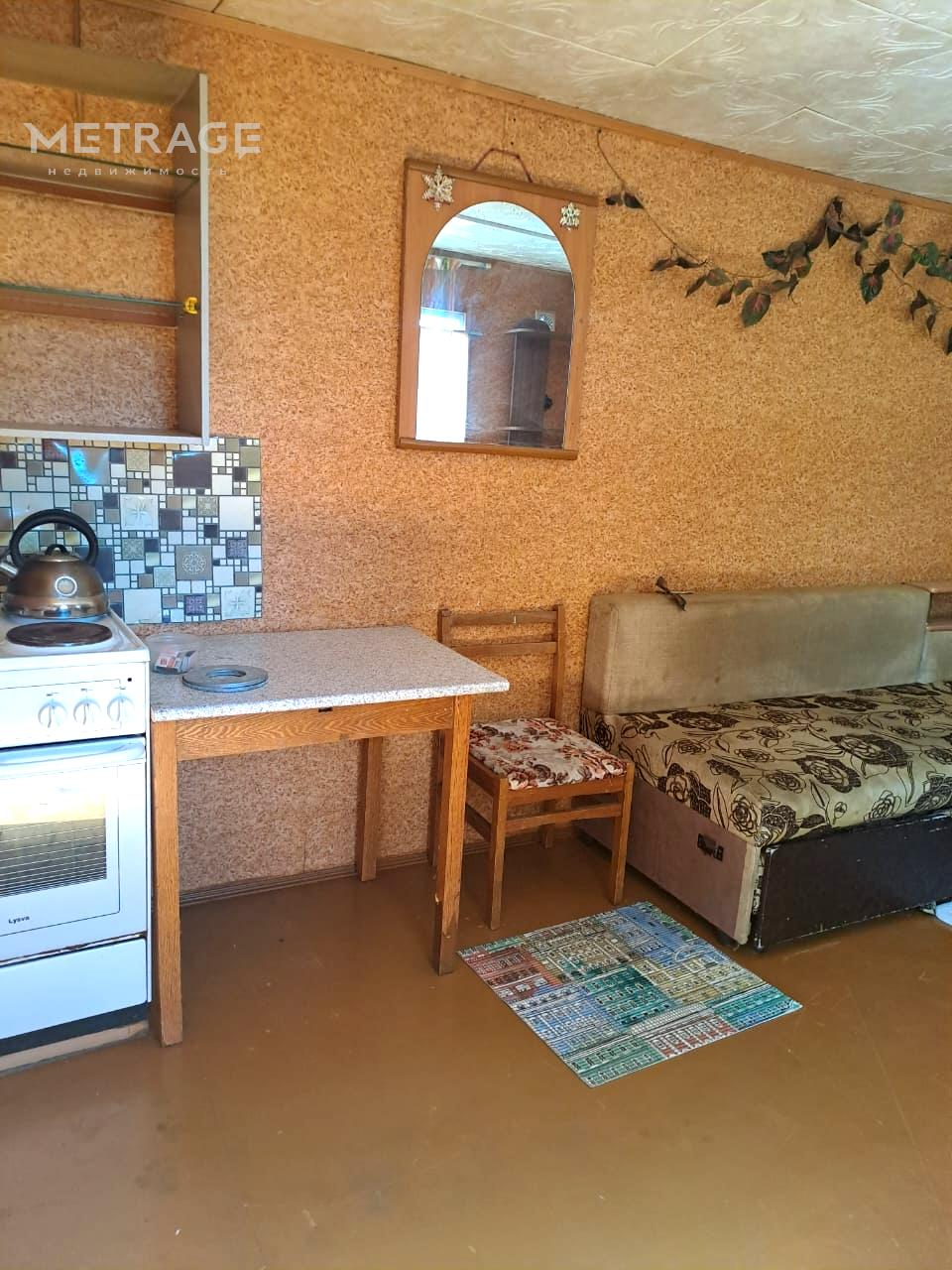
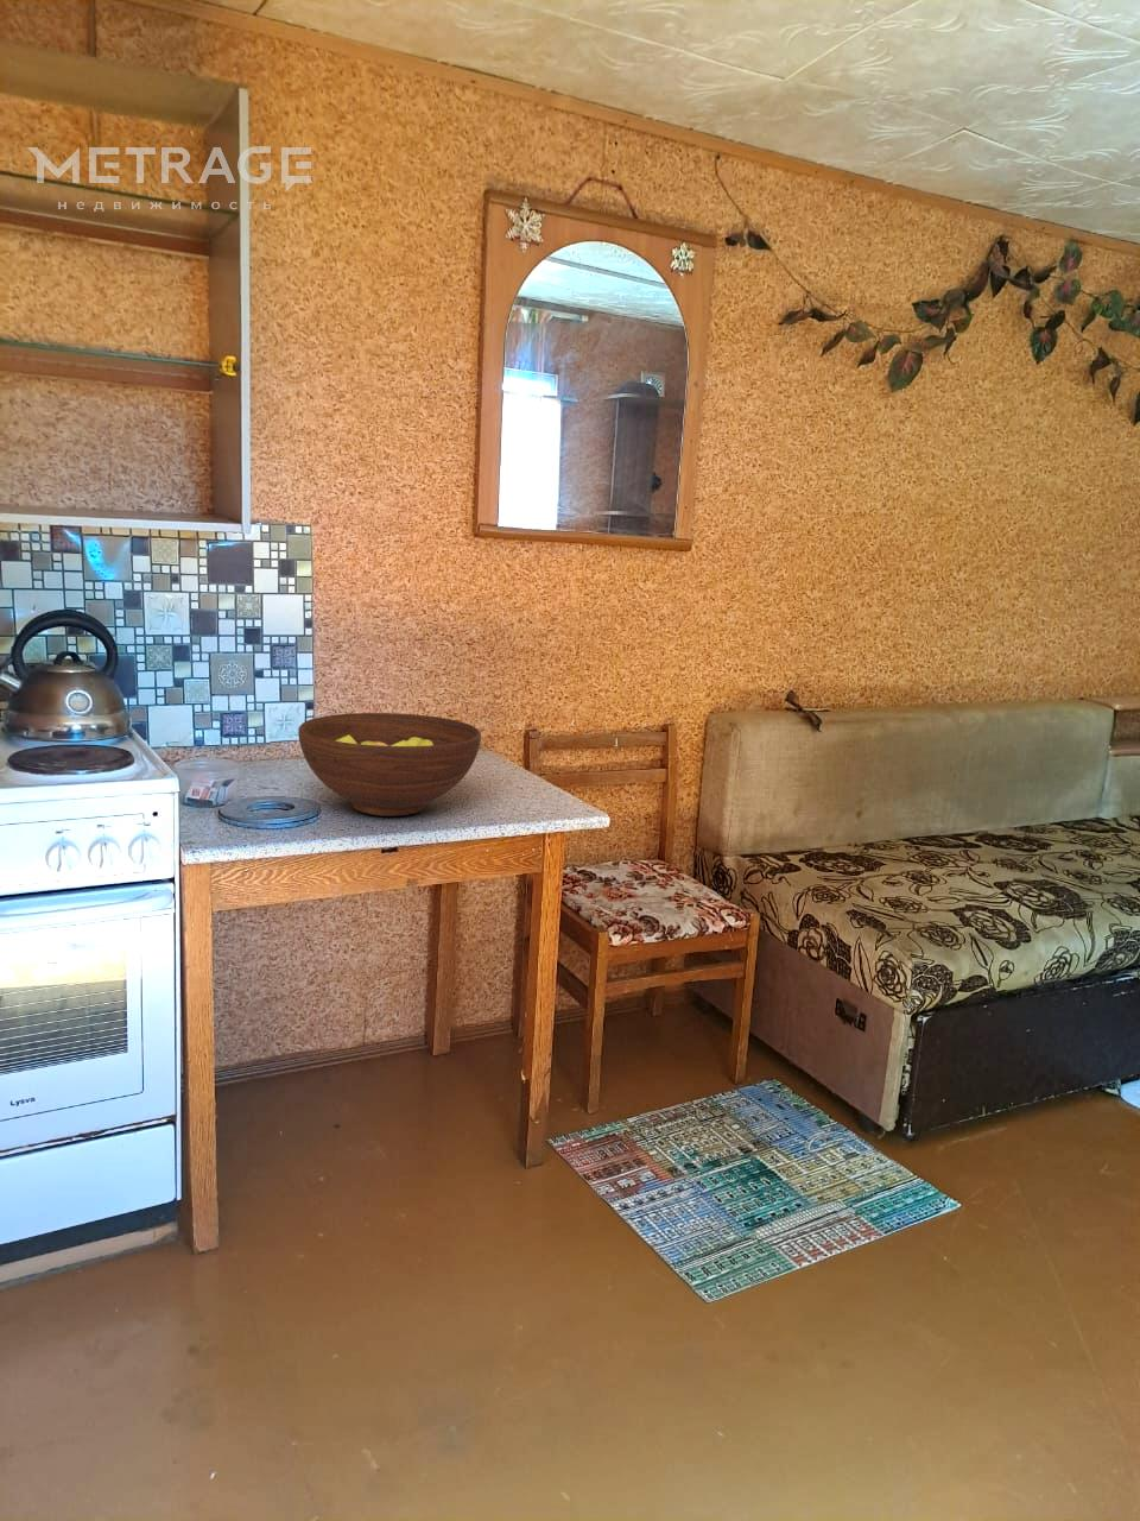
+ fruit bowl [297,711,483,818]
